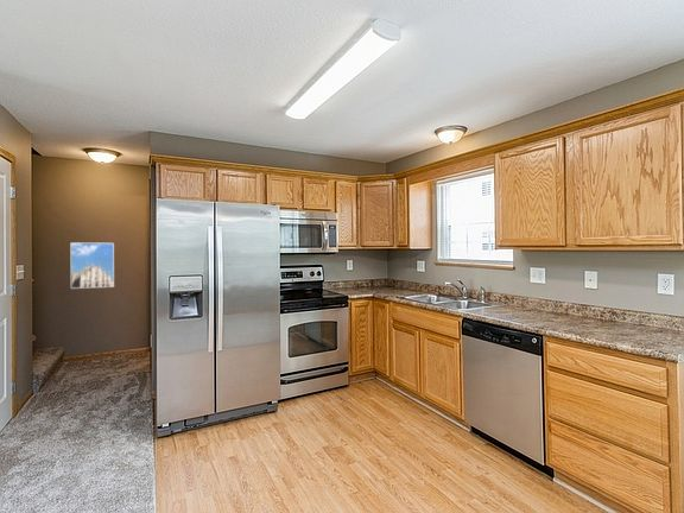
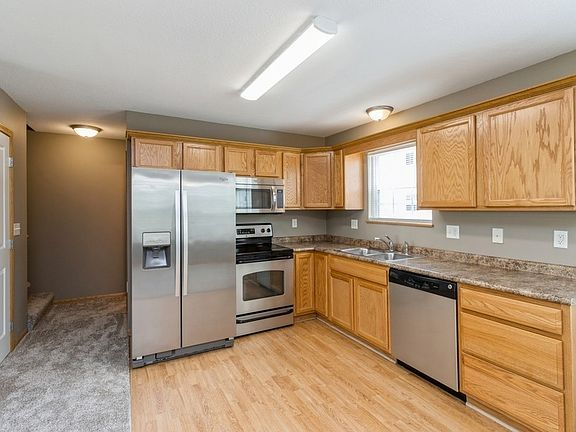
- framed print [70,241,115,290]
